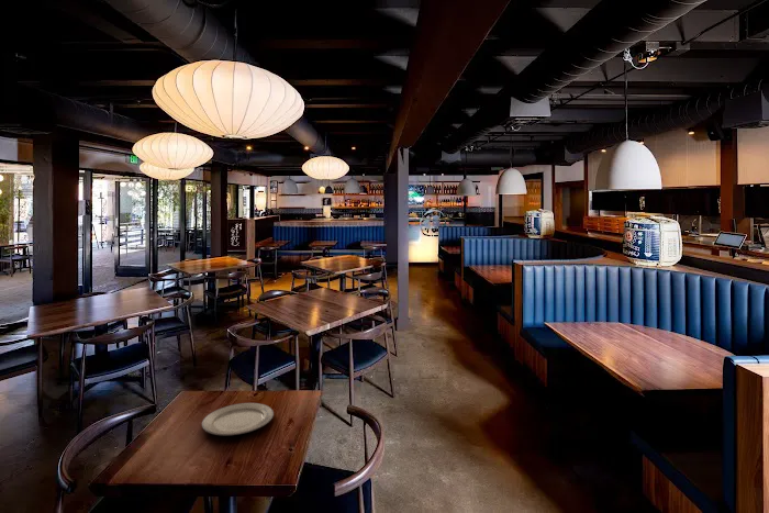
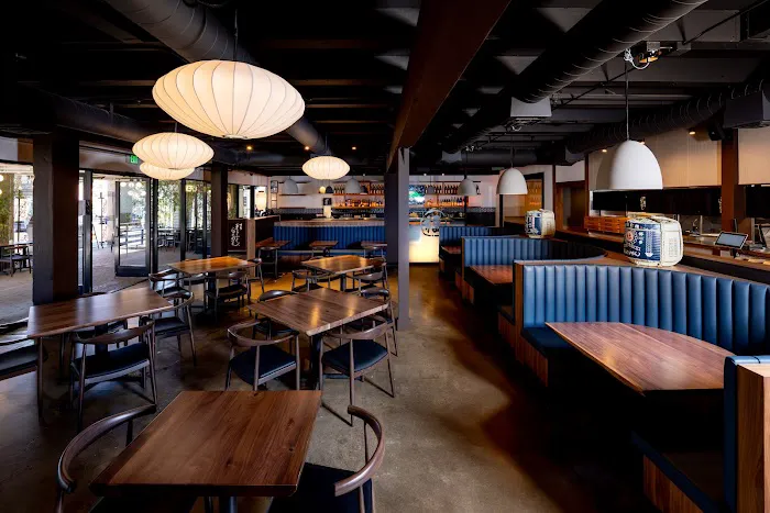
- chinaware [201,402,275,436]
